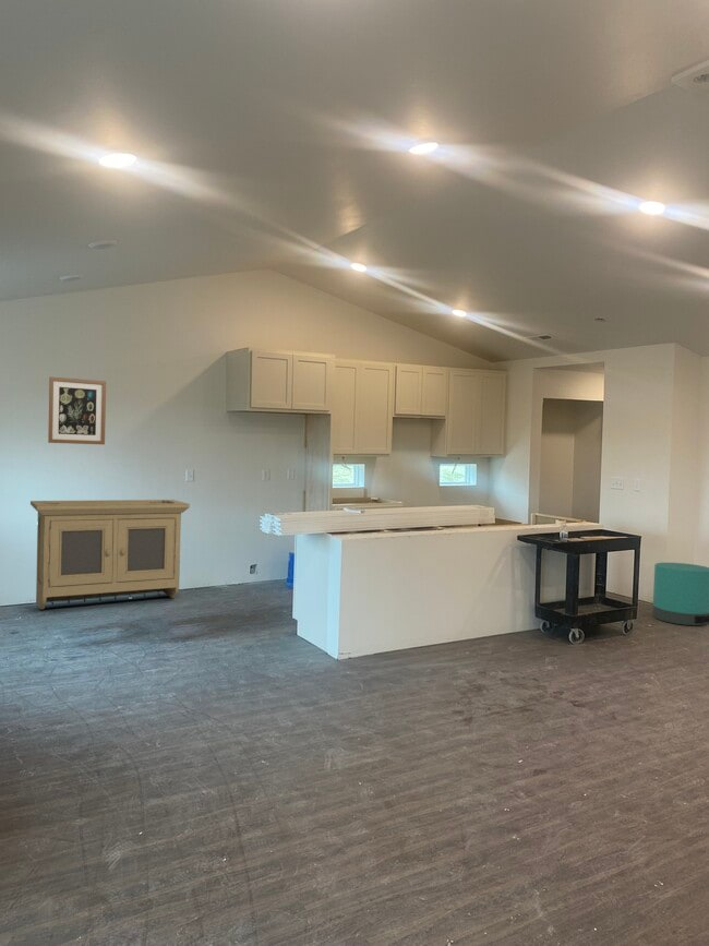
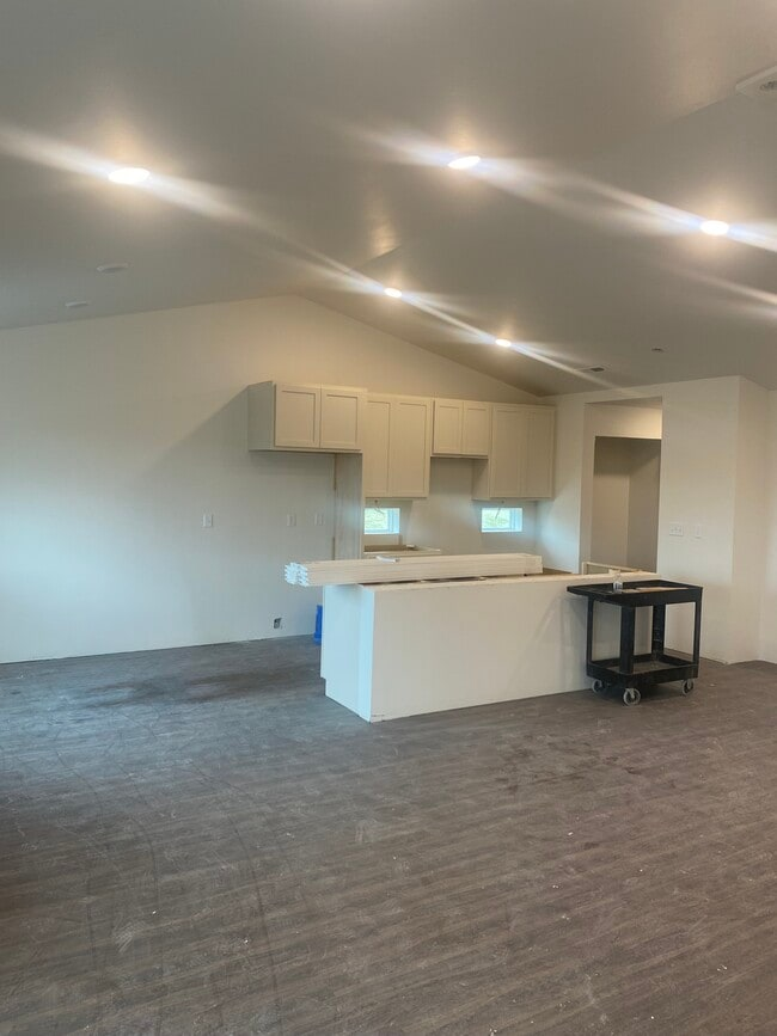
- trash can [651,562,709,626]
- wall art [47,375,107,445]
- storage cabinet [29,499,191,610]
